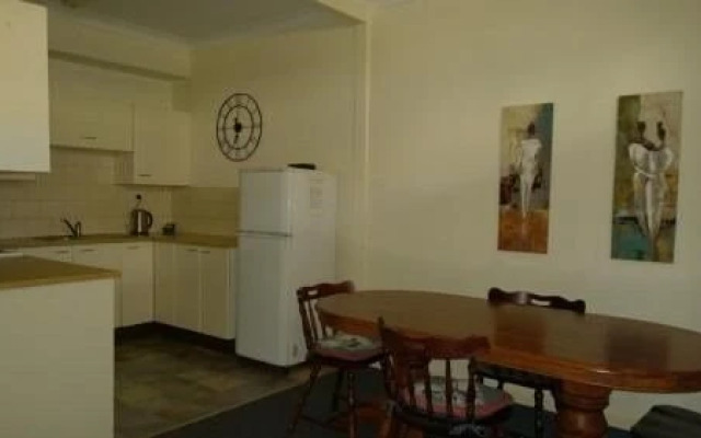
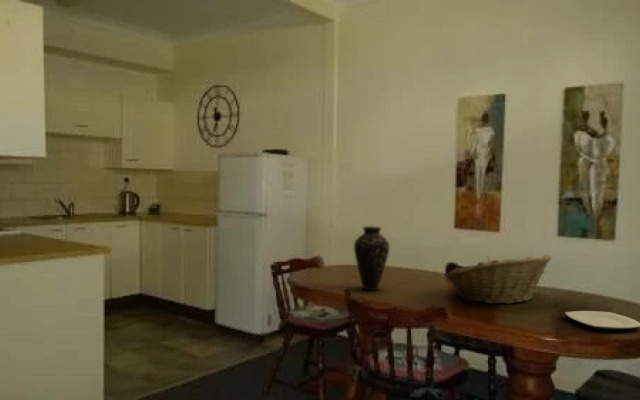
+ vase [353,225,390,291]
+ fruit basket [445,254,553,305]
+ plate [564,310,640,331]
